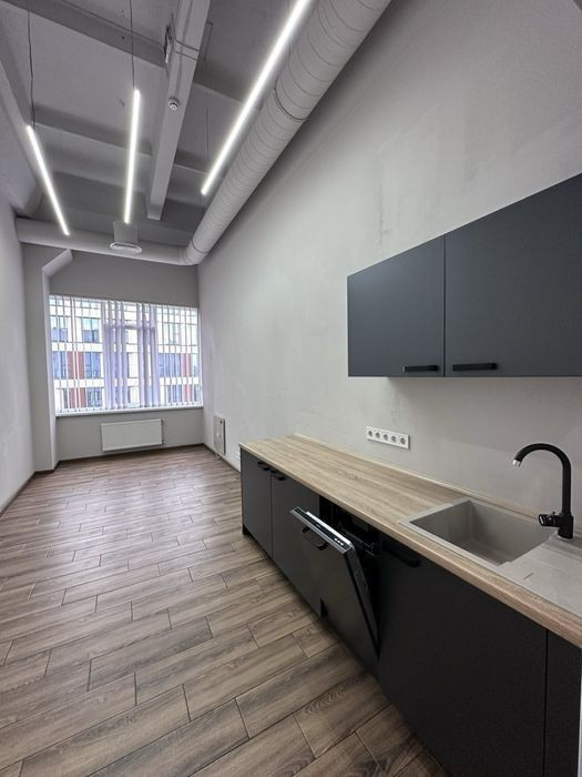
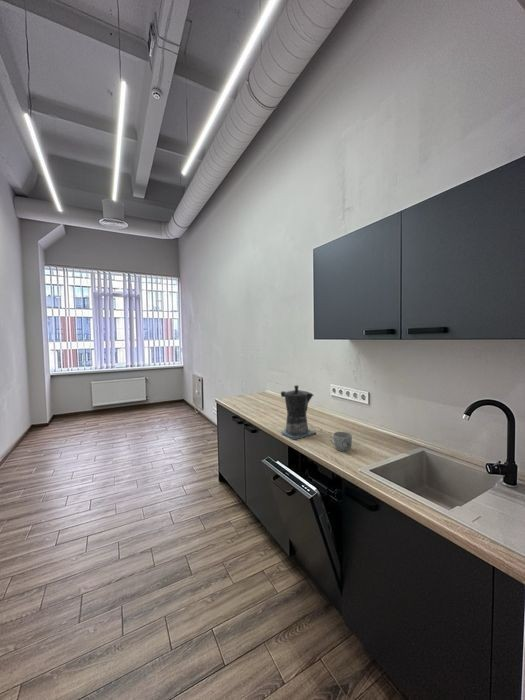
+ mug [329,431,353,452]
+ coffee maker [279,384,317,441]
